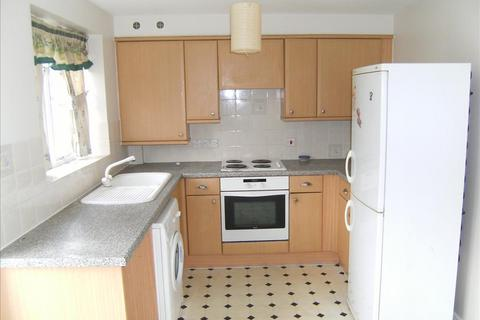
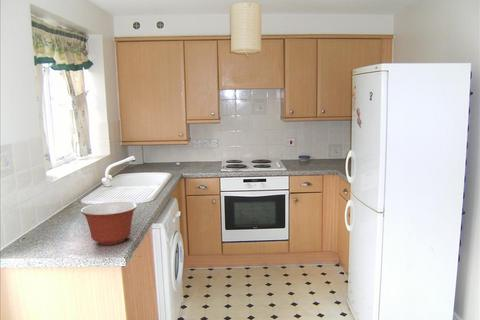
+ mixing bowl [80,200,138,246]
